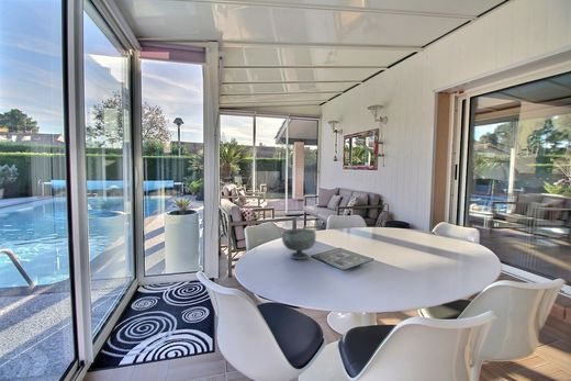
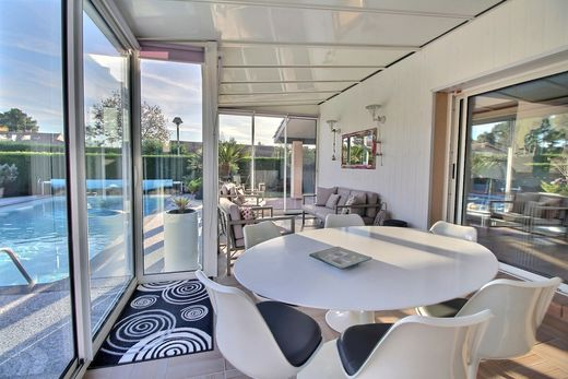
- bowl [280,227,317,260]
